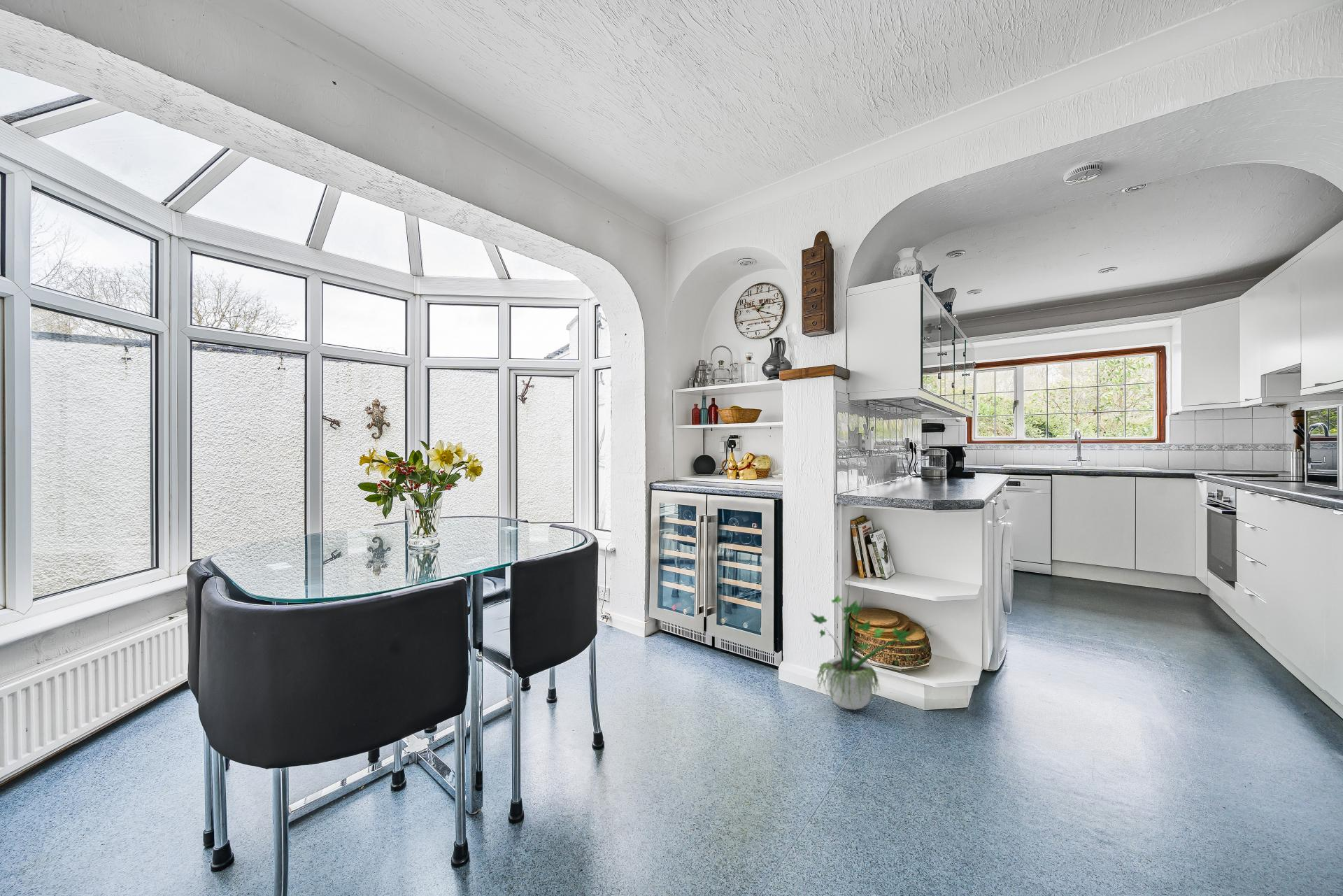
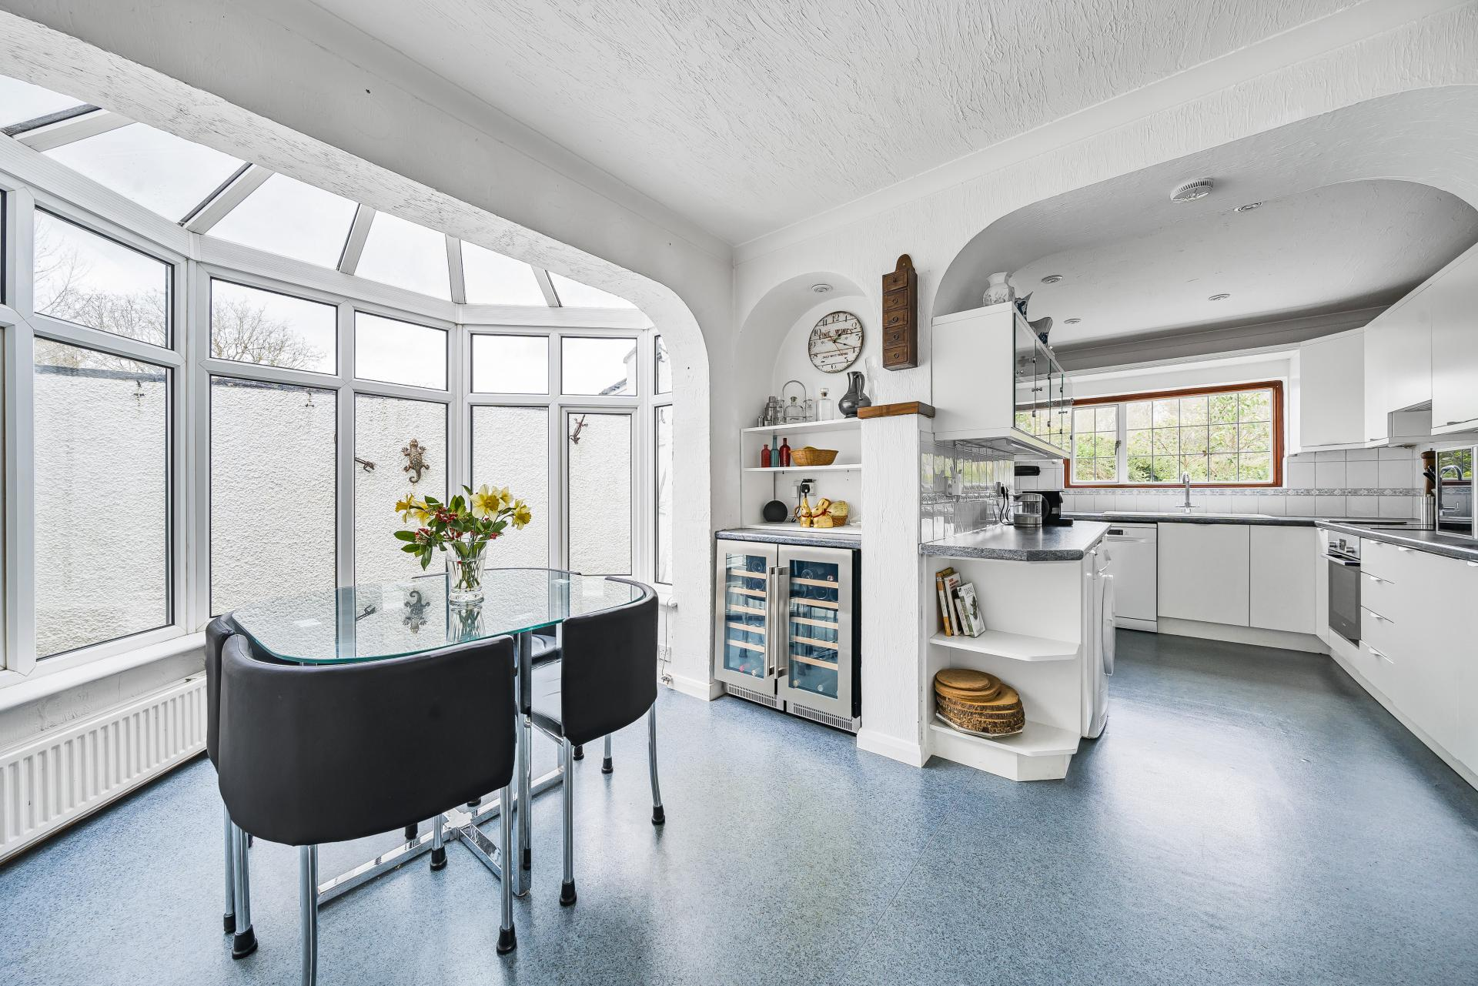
- potted plant [809,578,939,711]
